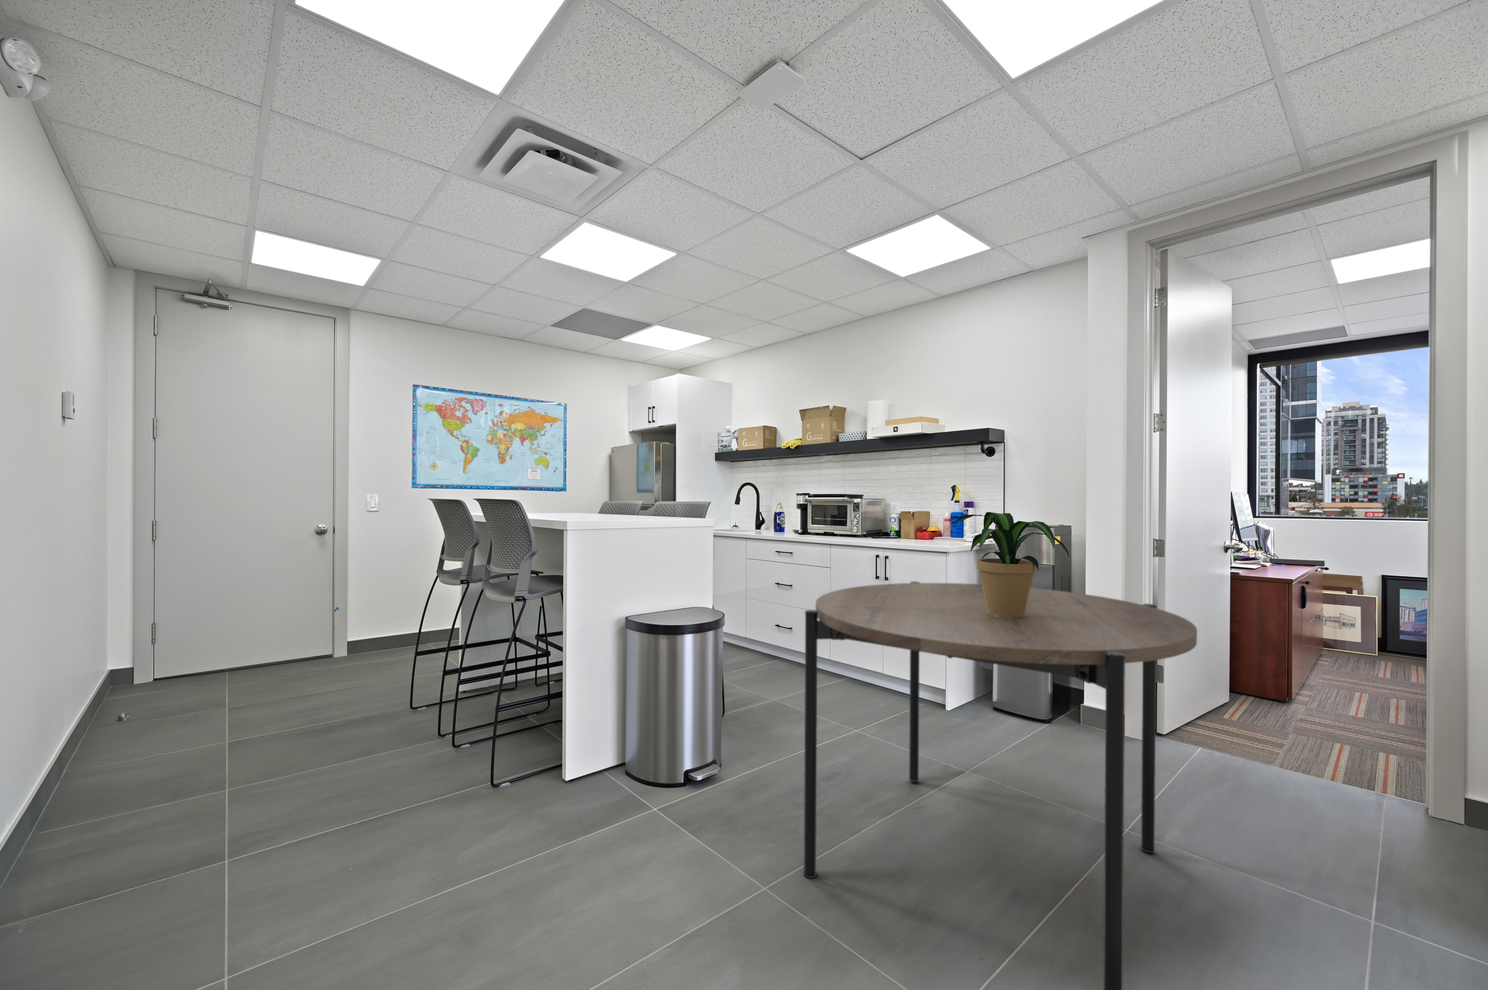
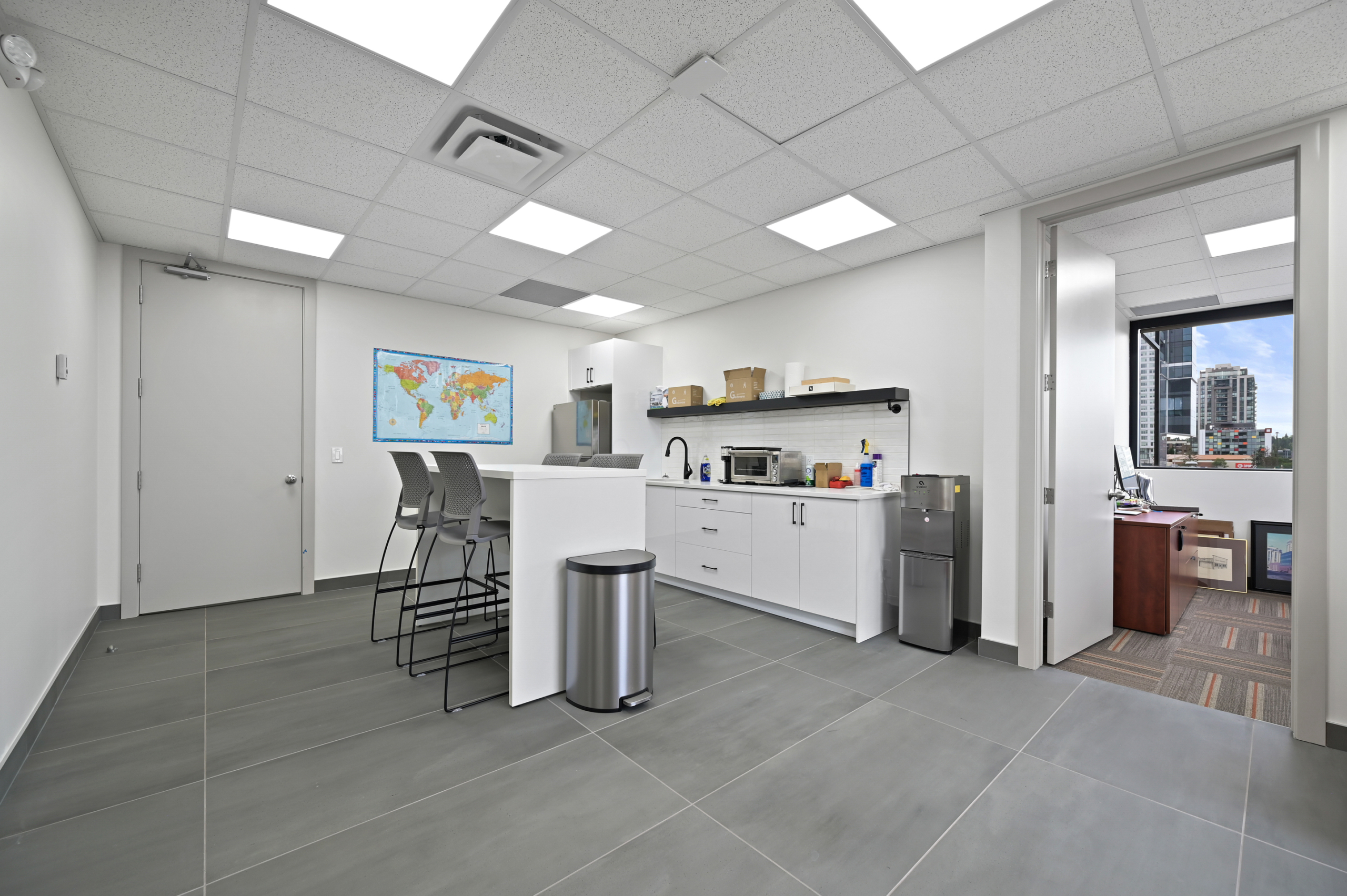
- dining table [803,581,1197,990]
- potted plant [946,512,1070,618]
